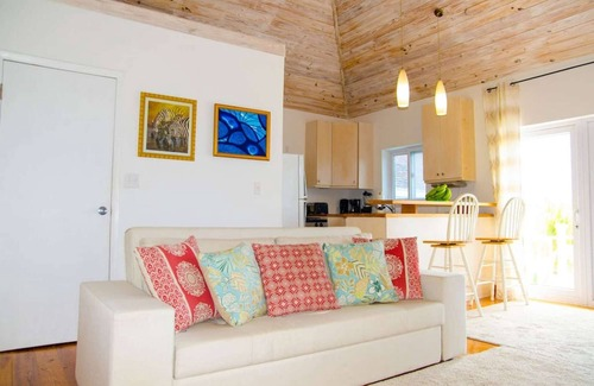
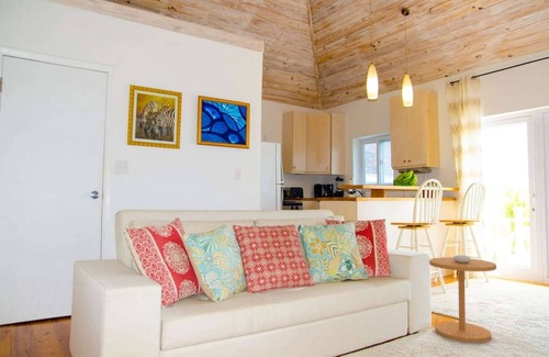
+ side table [428,254,497,344]
